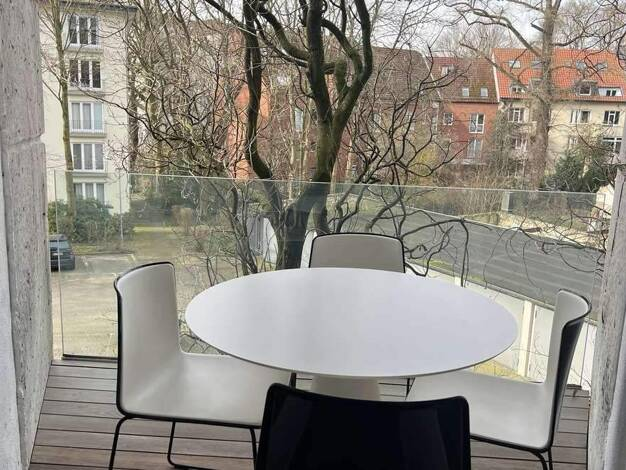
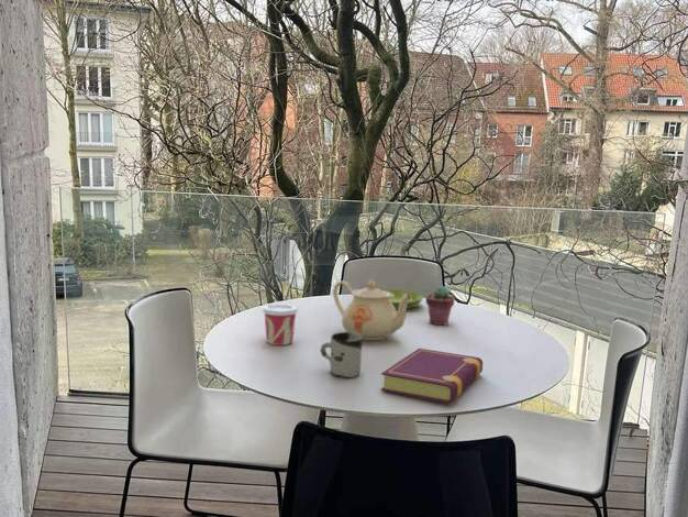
+ saucer [382,289,424,310]
+ potted succulent [424,285,456,326]
+ cup [320,331,363,378]
+ cup [260,302,300,346]
+ teapot [332,278,412,341]
+ book [380,348,484,404]
